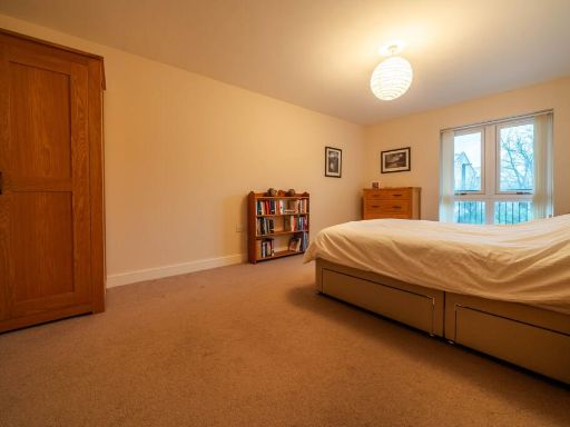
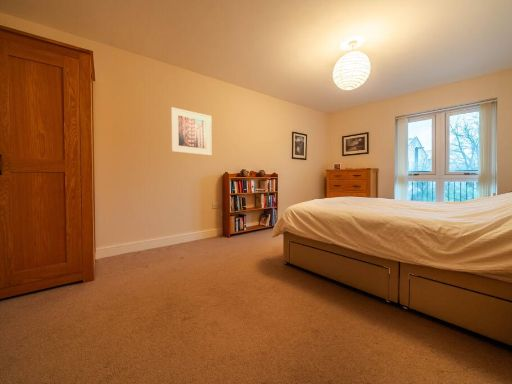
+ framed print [170,106,213,156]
